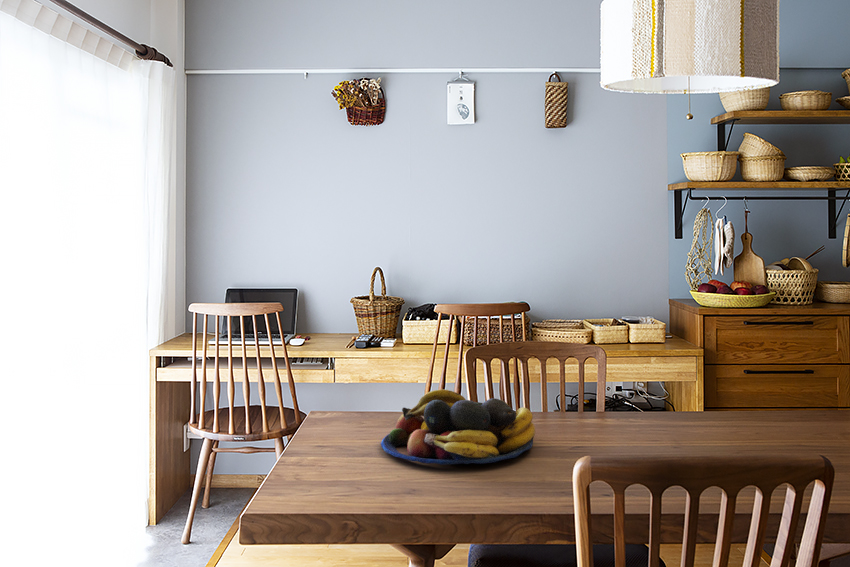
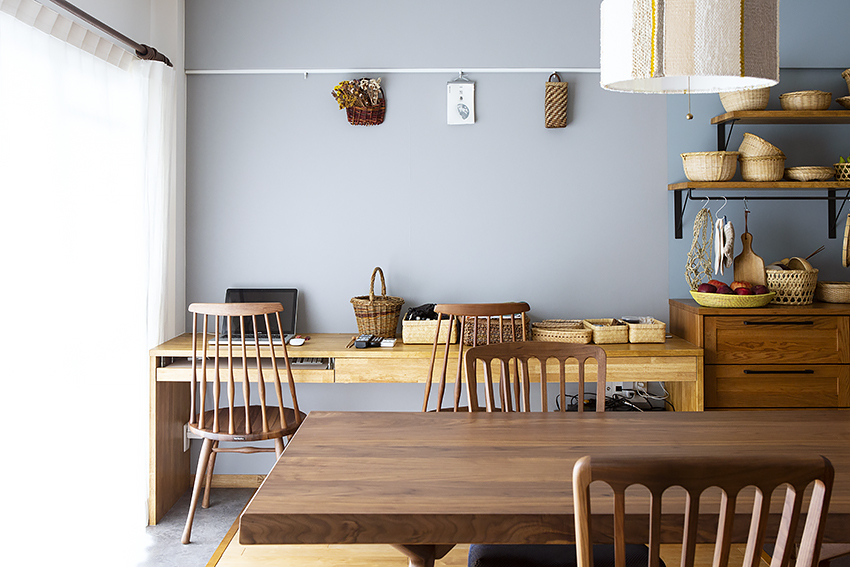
- fruit bowl [380,388,536,466]
